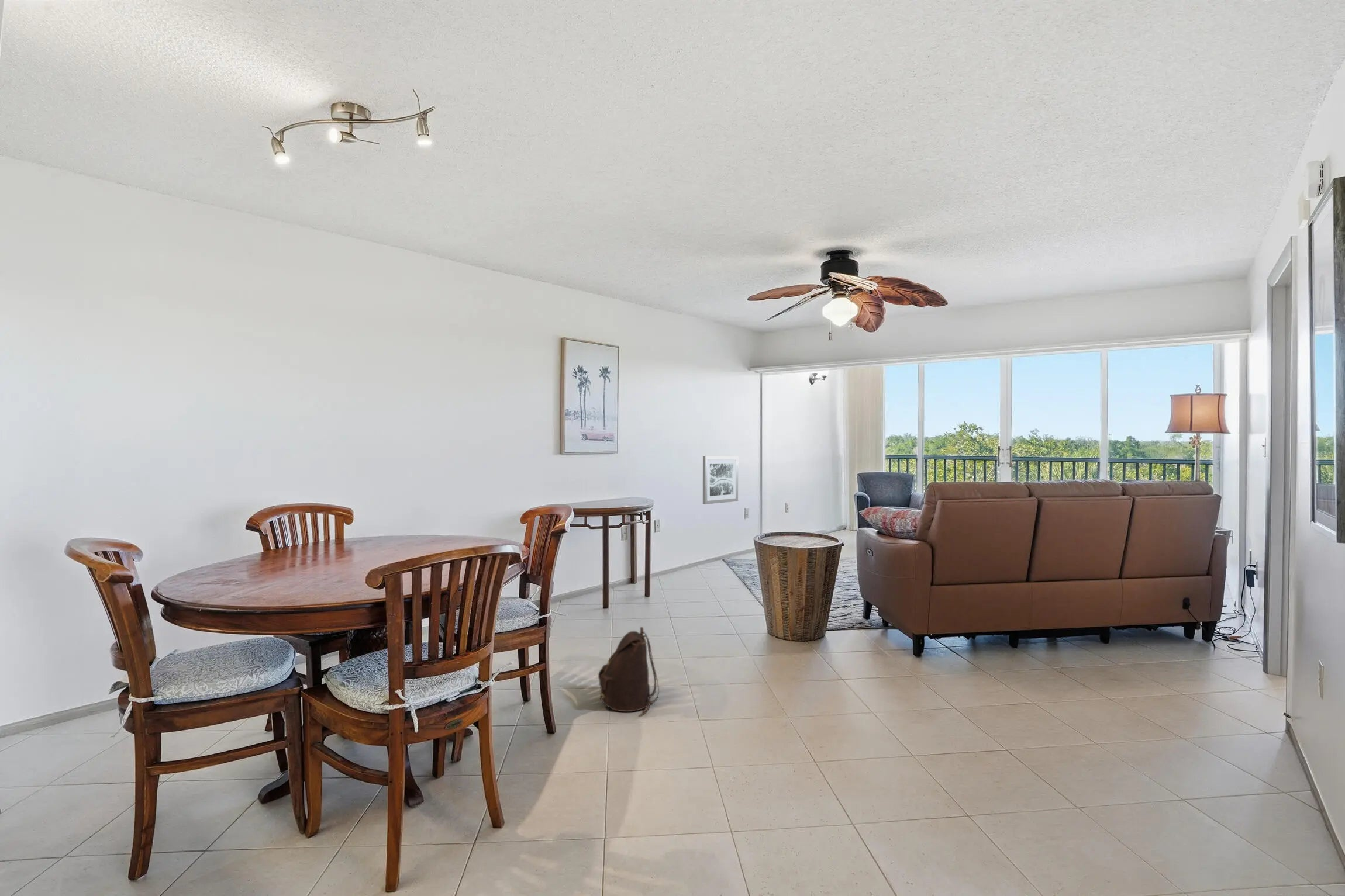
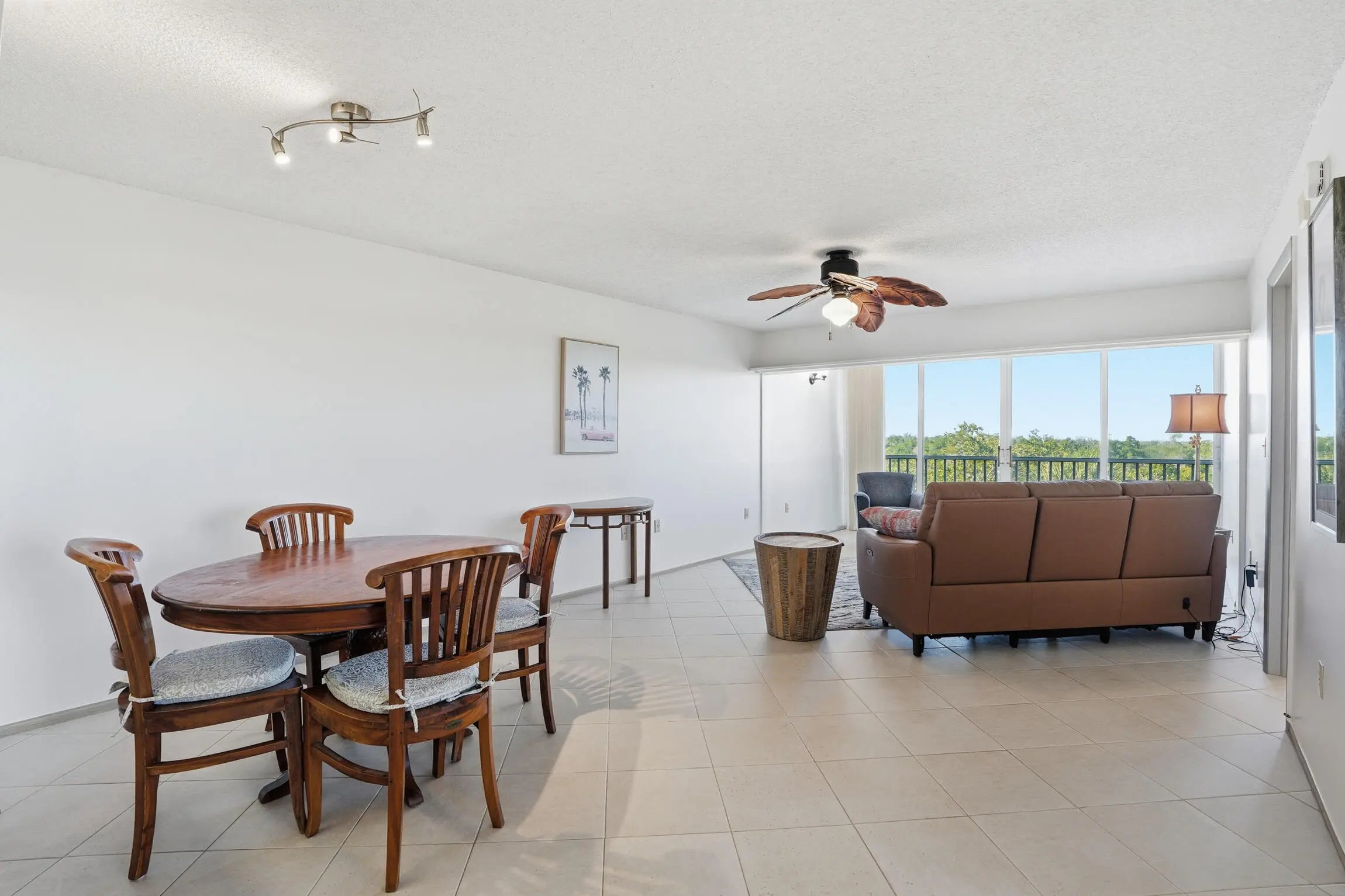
- backpack [598,626,660,715]
- wall art [702,456,739,505]
